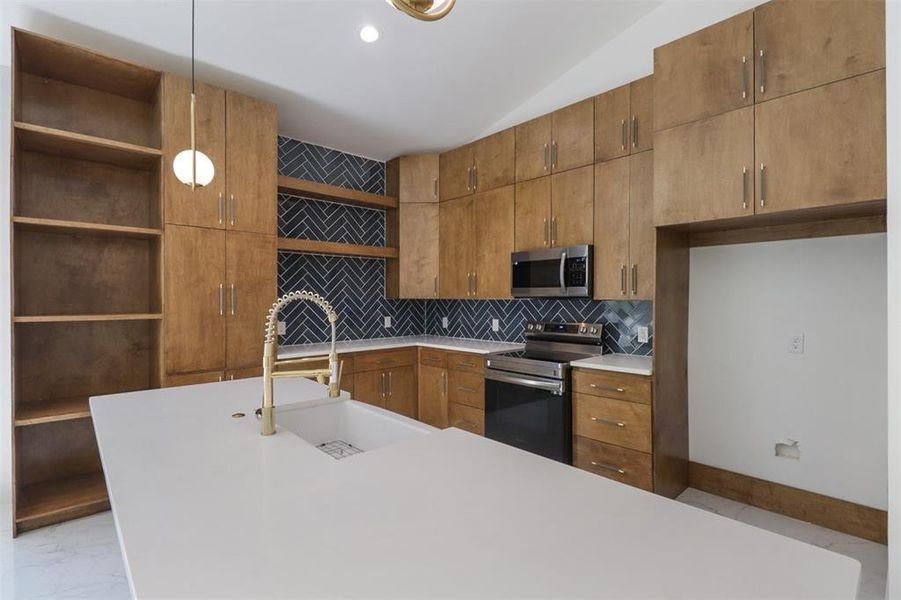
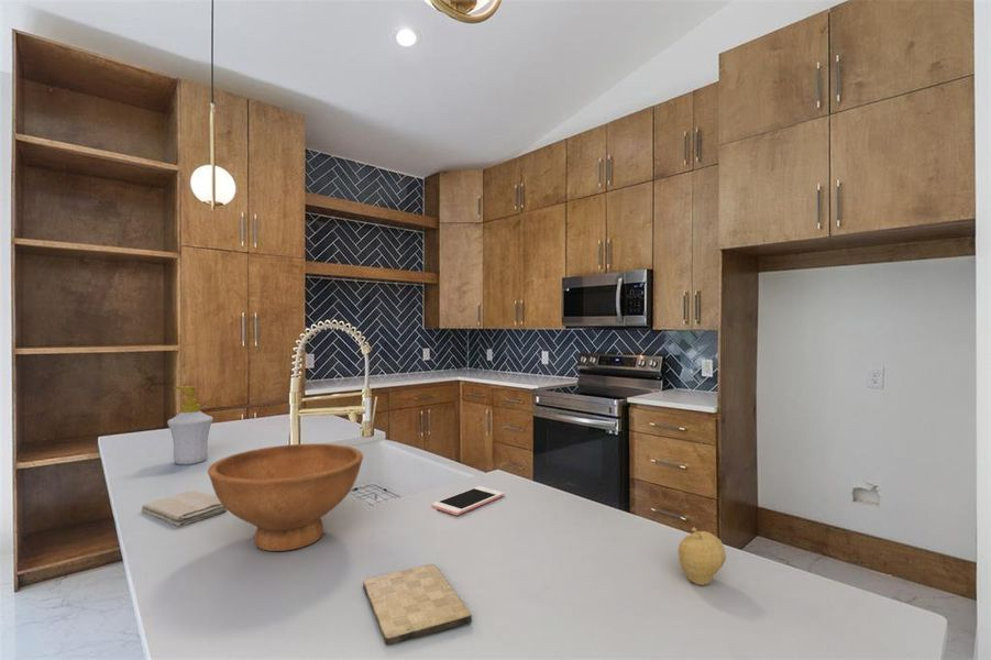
+ soap bottle [166,385,214,465]
+ cutting board [362,563,473,647]
+ bowl [207,442,364,552]
+ cell phone [431,485,505,516]
+ fruit [678,526,727,586]
+ washcloth [141,490,228,528]
